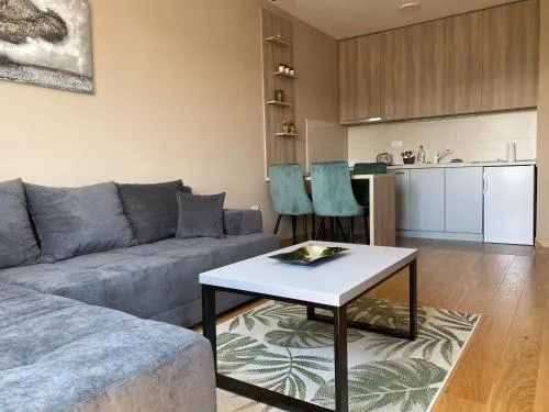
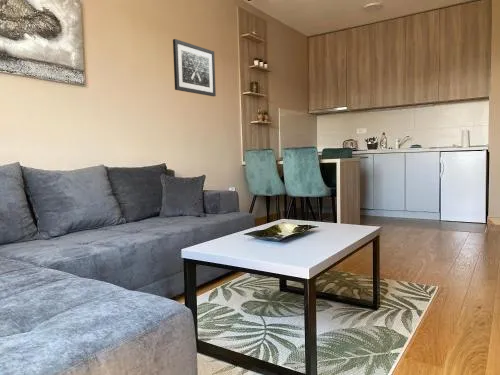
+ wall art [172,38,217,97]
